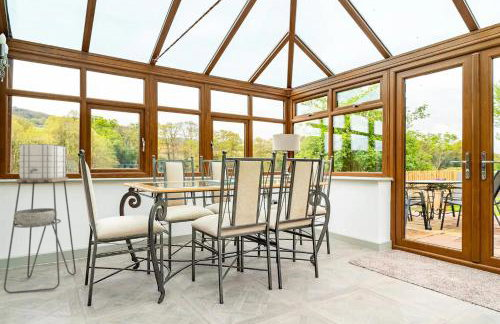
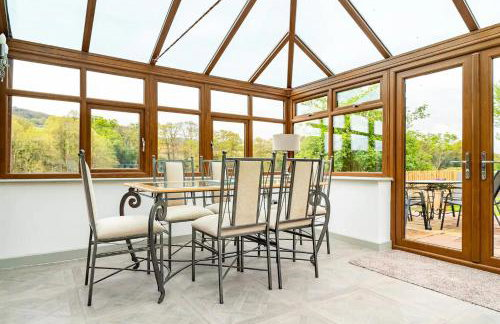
- plant stand [3,143,77,294]
